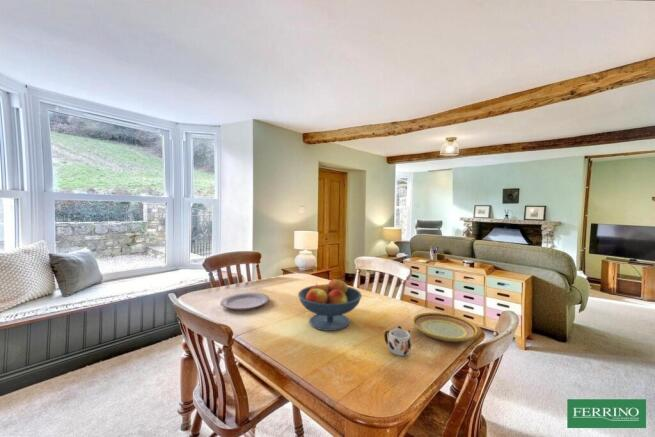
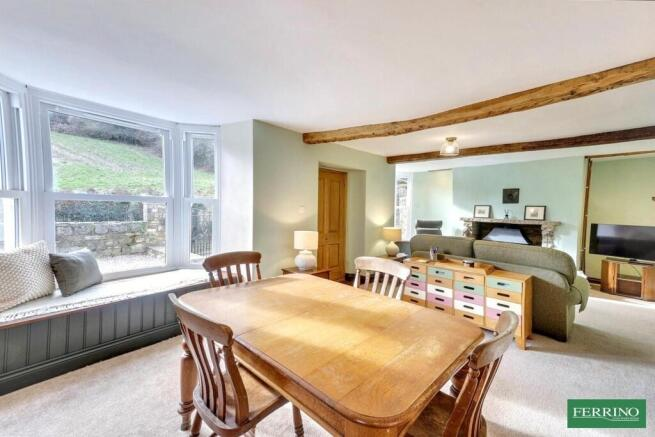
- fruit bowl [297,277,363,332]
- mug [383,325,413,357]
- plate [412,312,479,343]
- plate [219,291,270,311]
